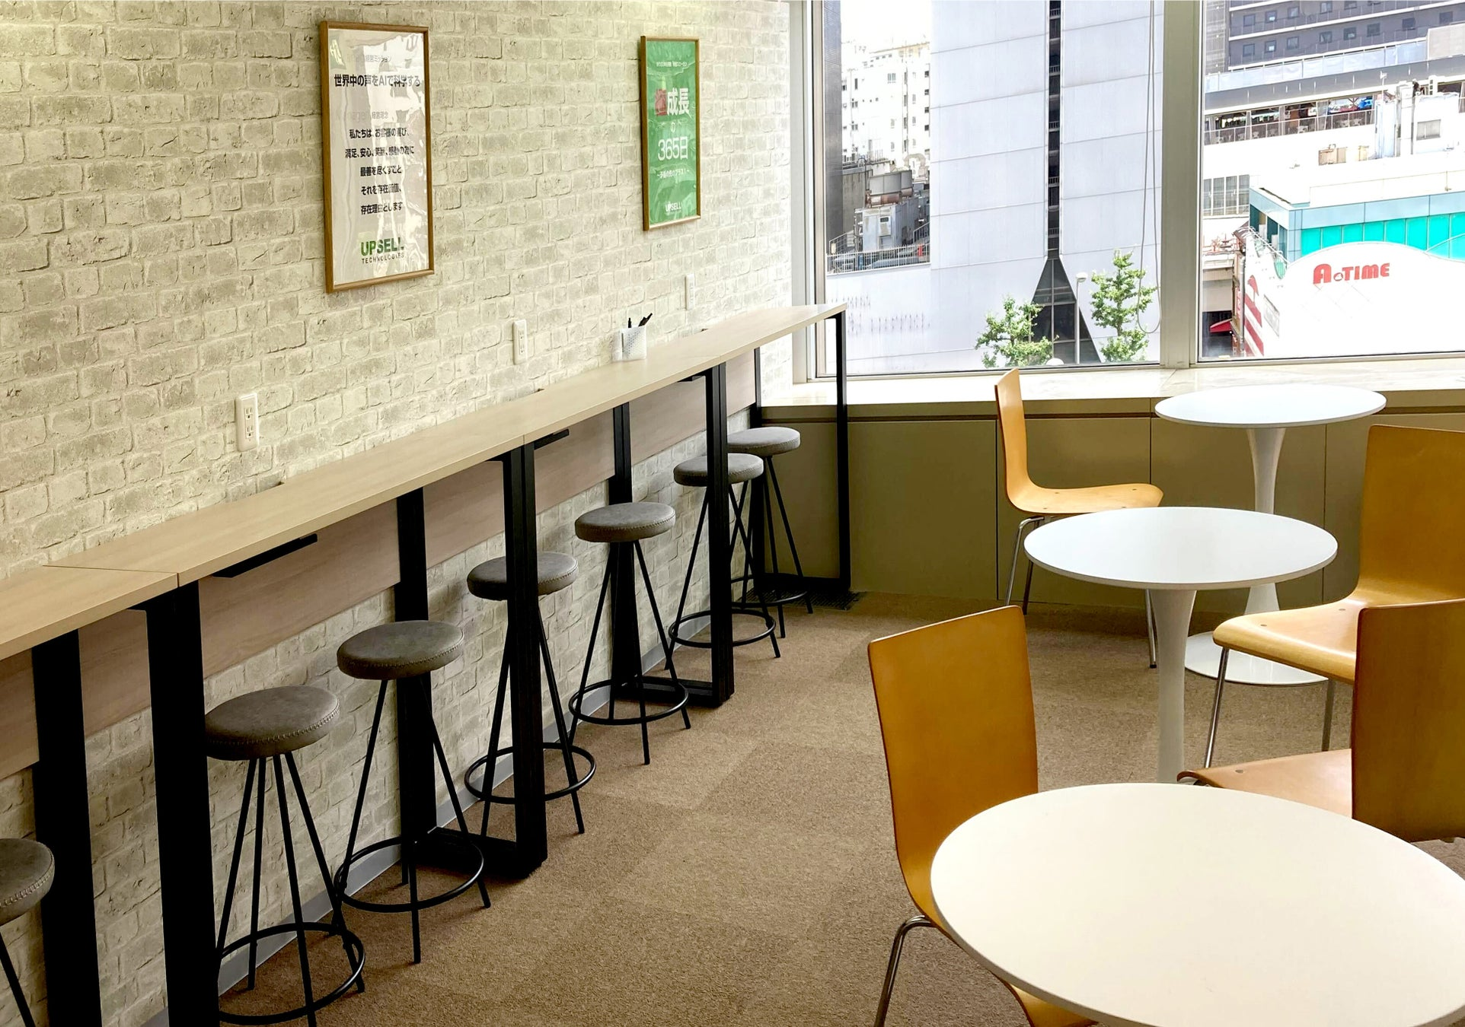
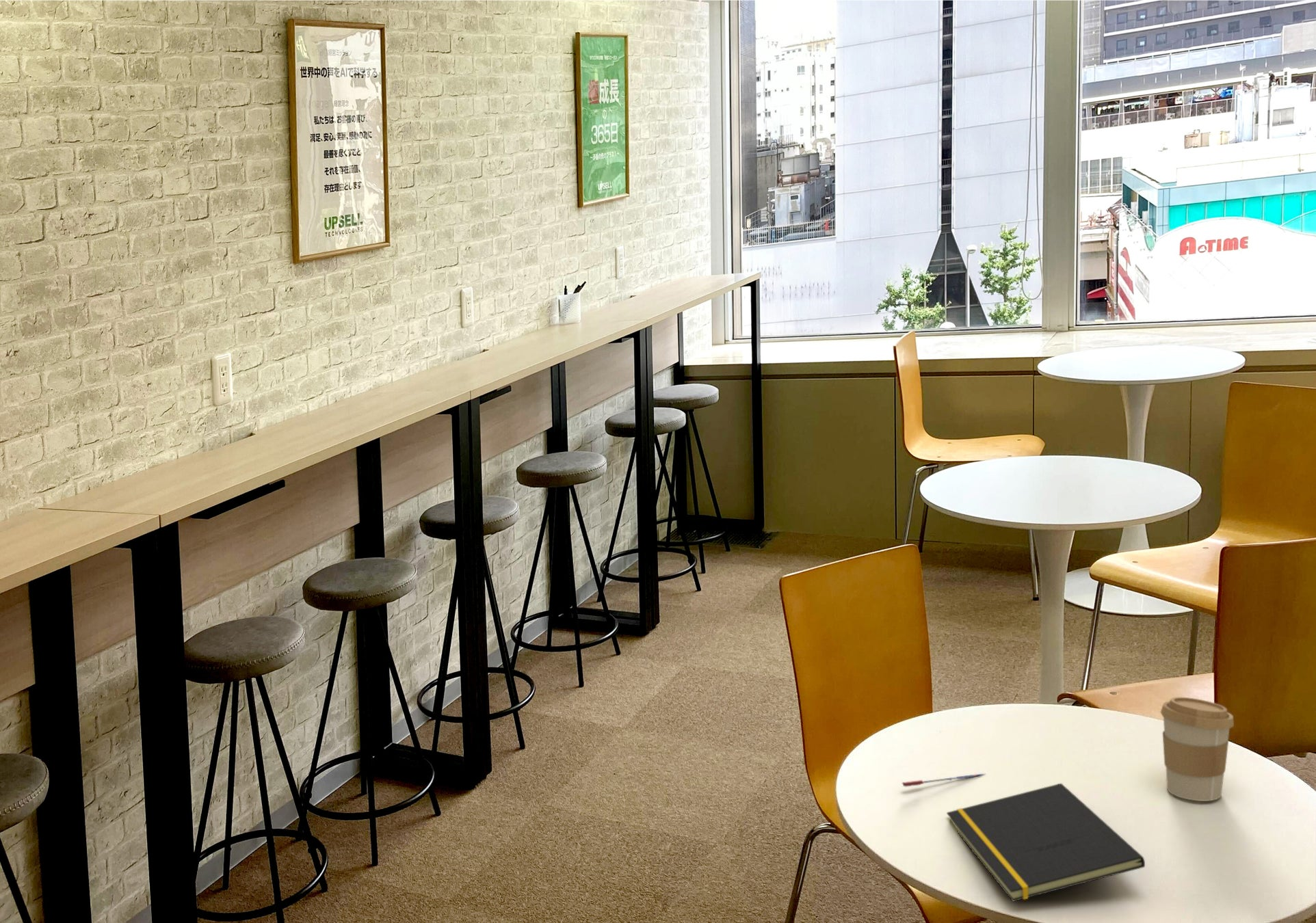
+ pen [902,773,986,788]
+ notepad [946,783,1146,902]
+ coffee cup [1160,697,1235,802]
